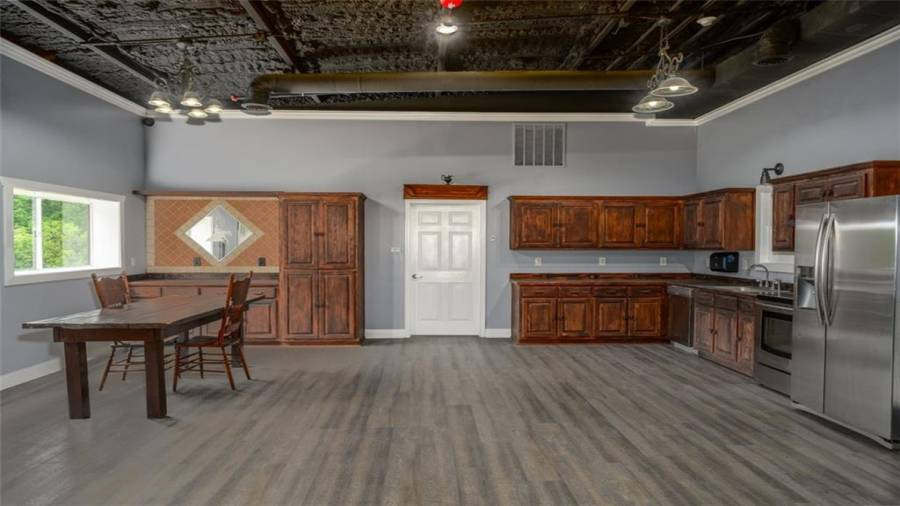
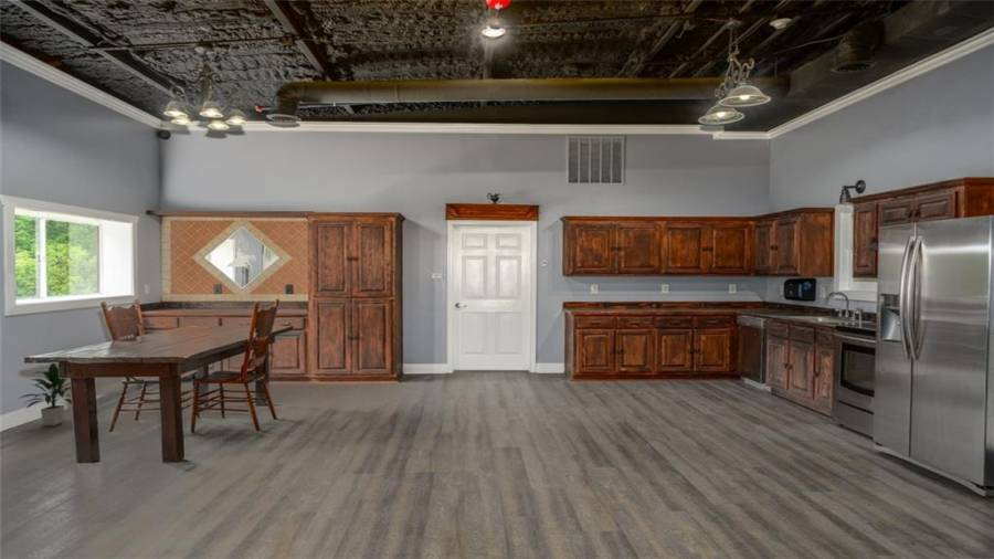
+ indoor plant [18,362,73,426]
